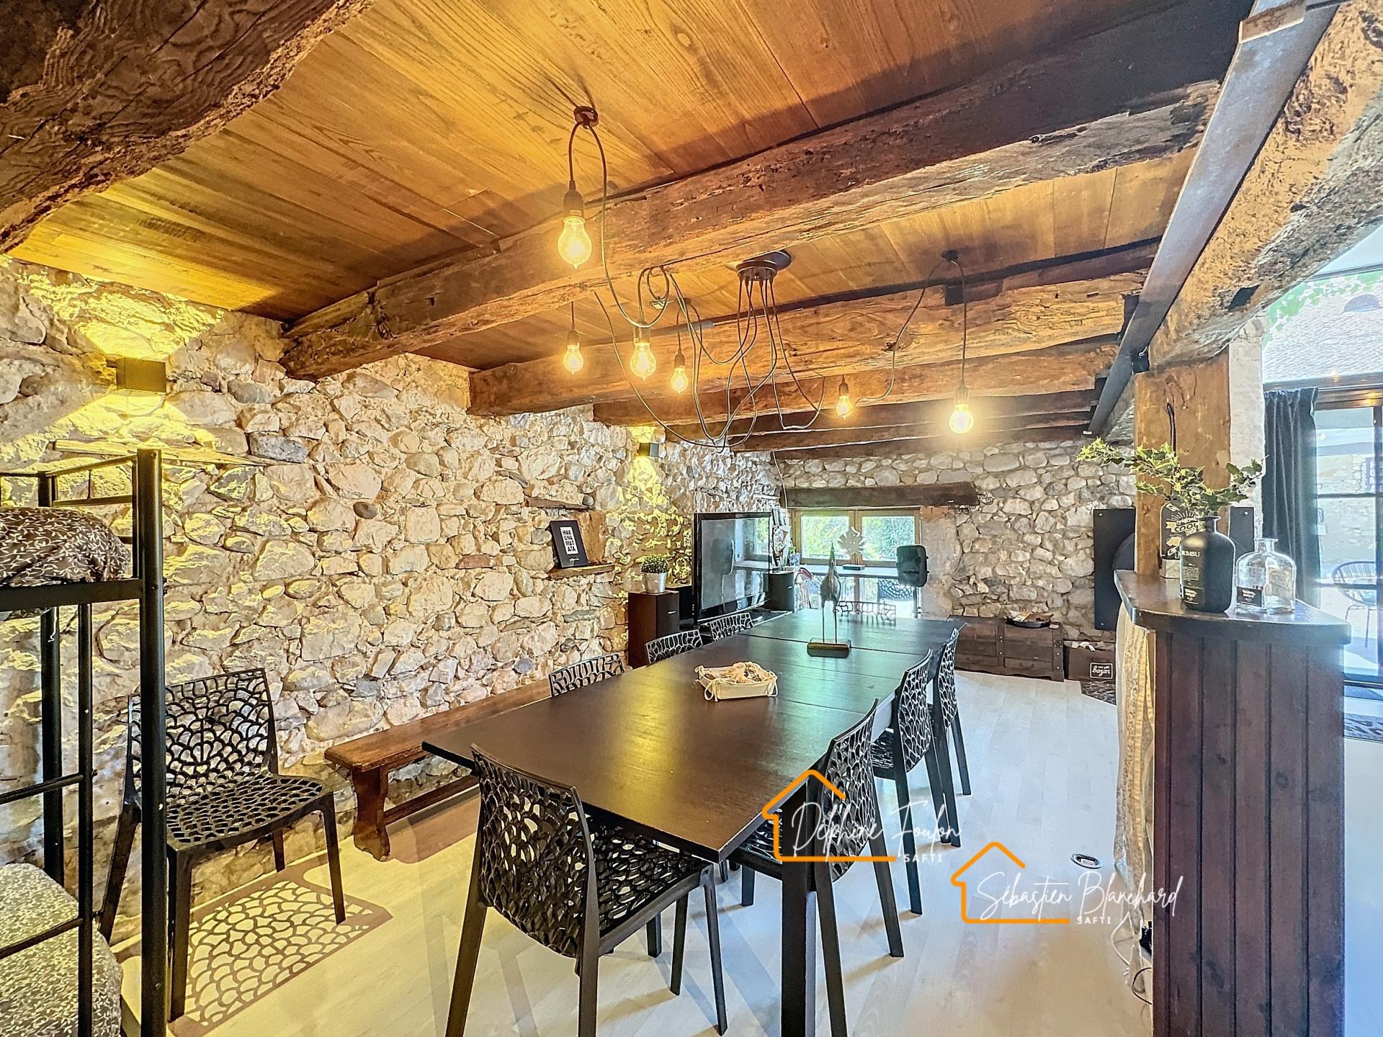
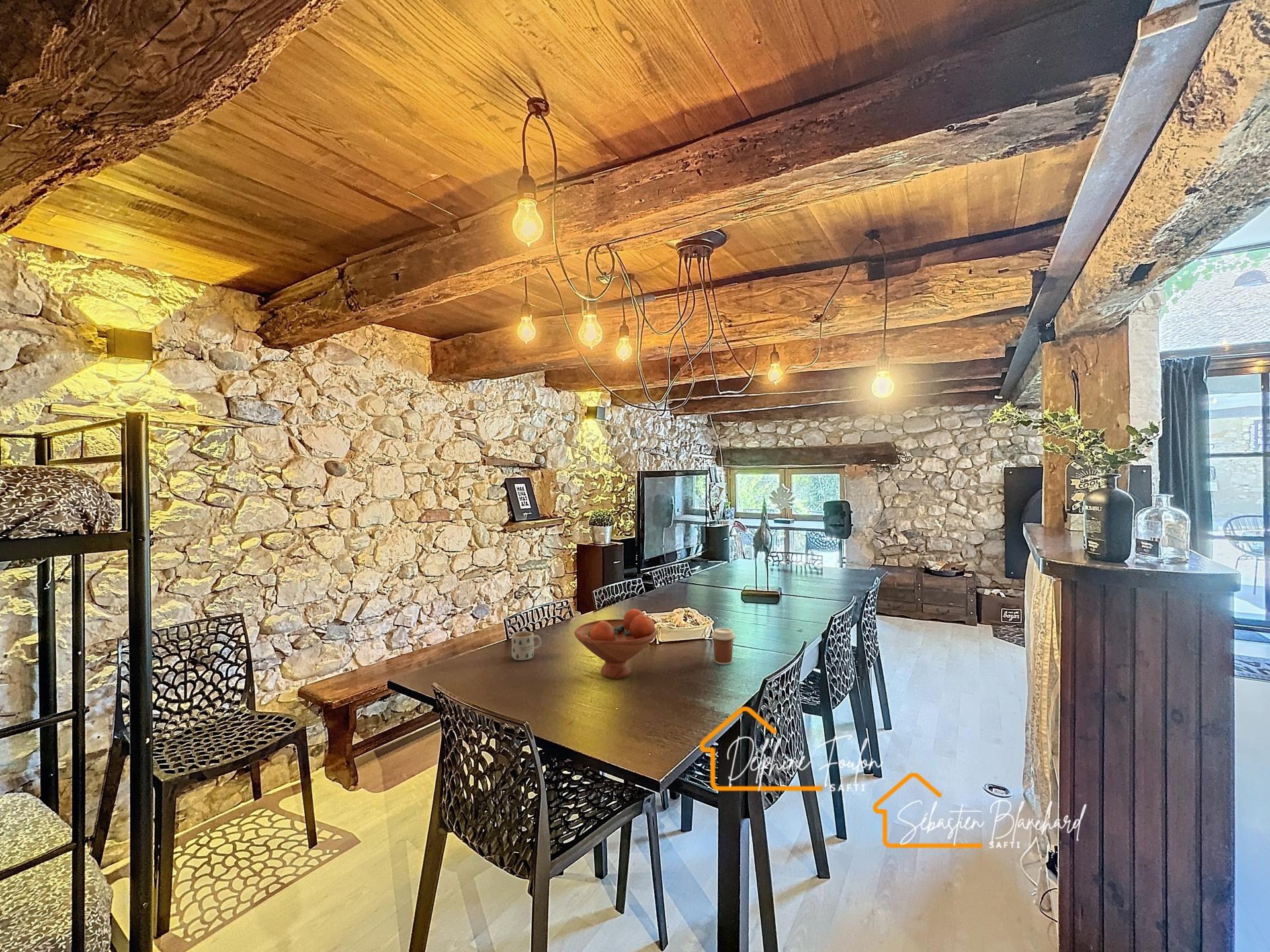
+ mug [511,631,542,661]
+ fruit bowl [573,608,658,679]
+ coffee cup [710,627,736,665]
